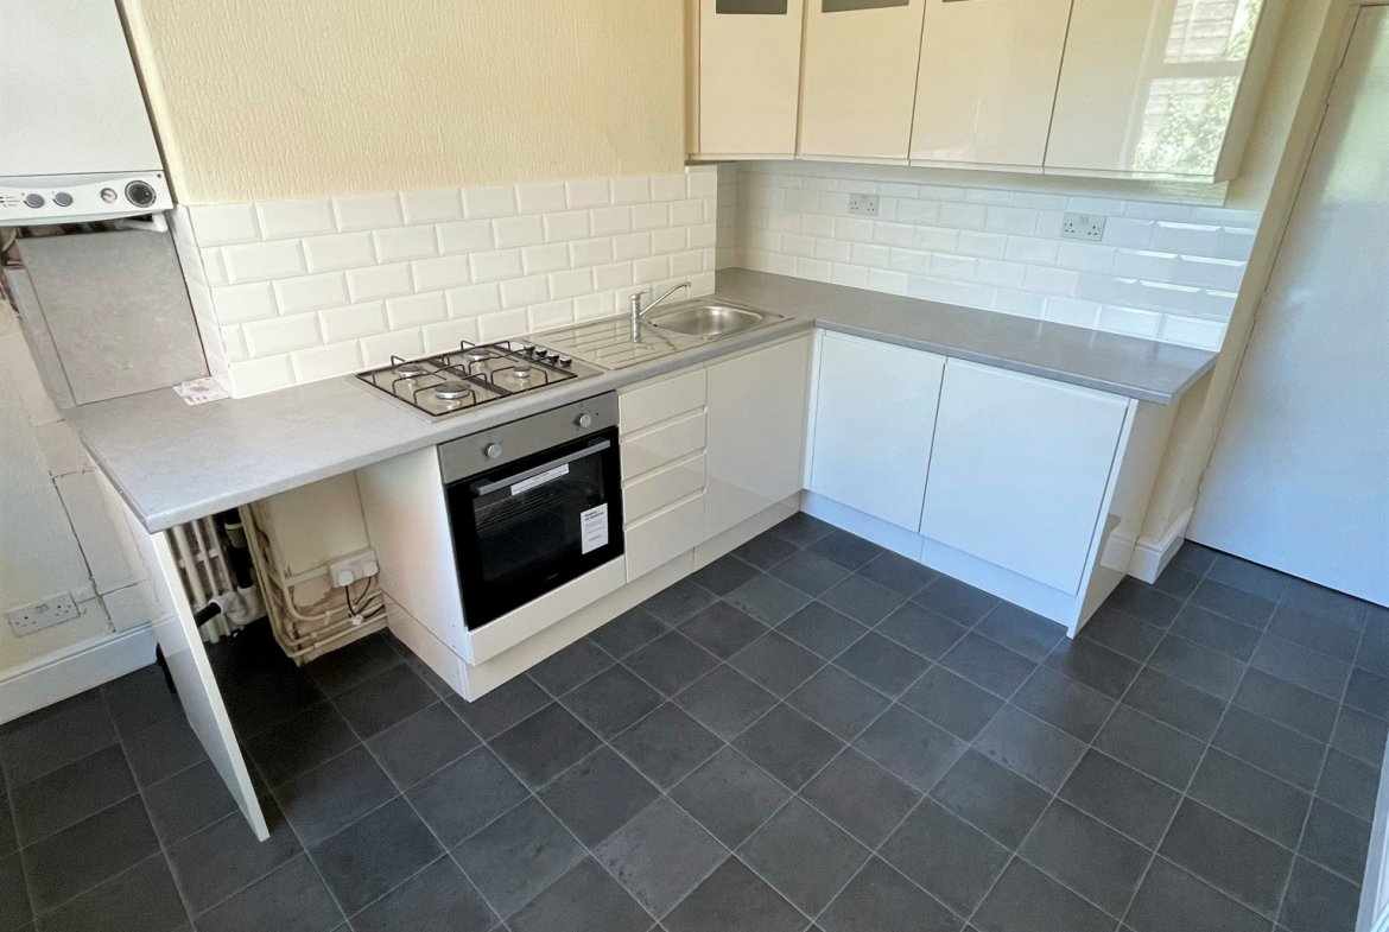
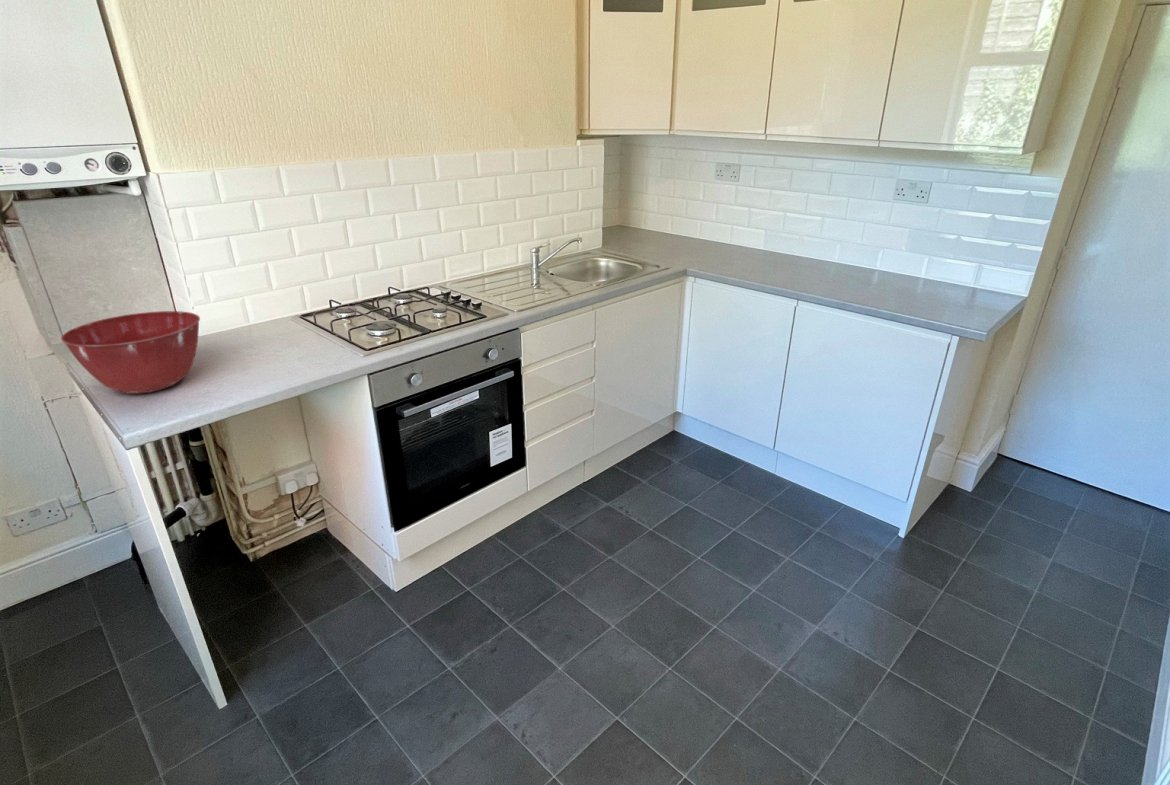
+ mixing bowl [60,310,201,395]
